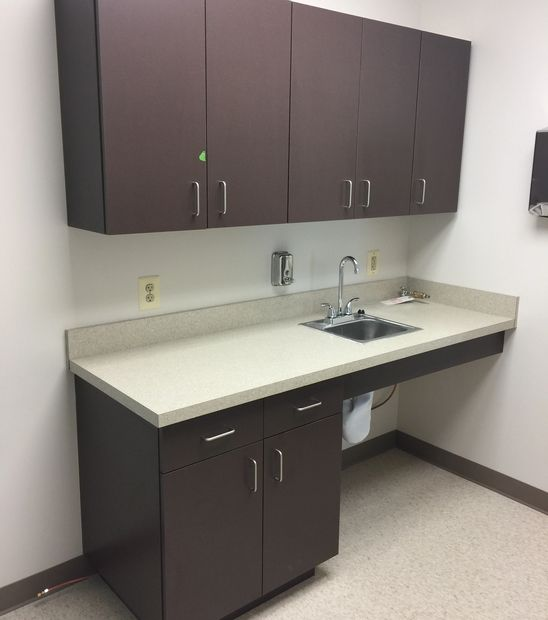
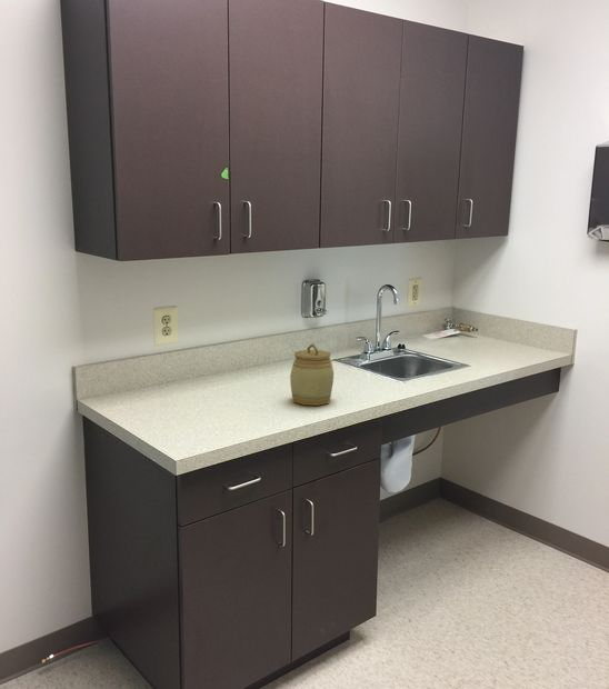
+ jar [289,342,335,407]
